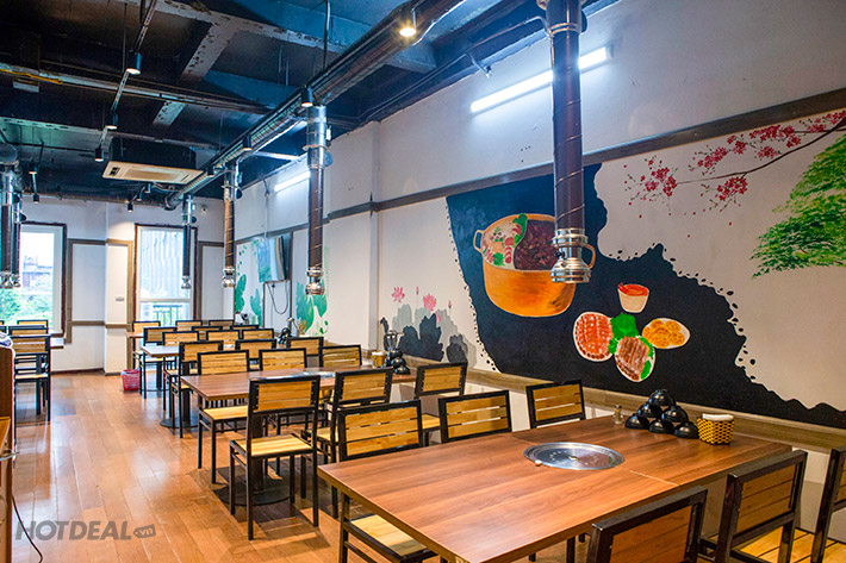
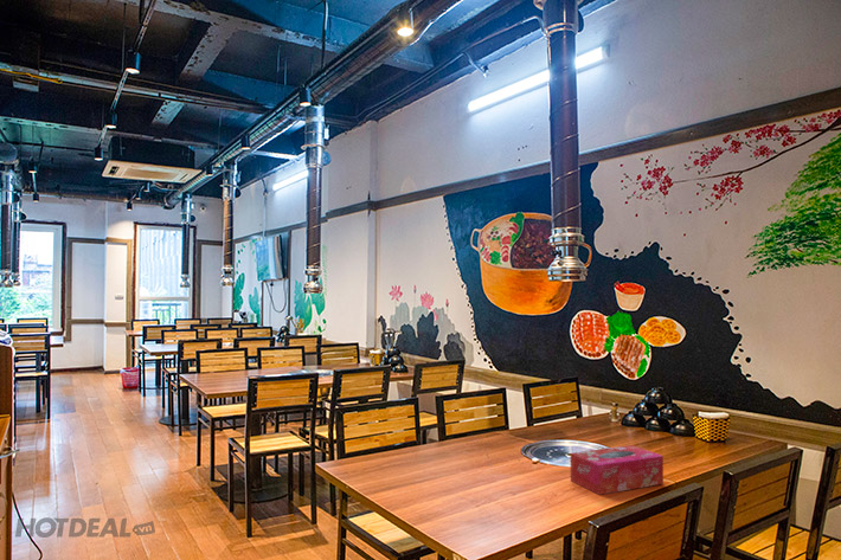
+ tissue box [570,444,665,496]
